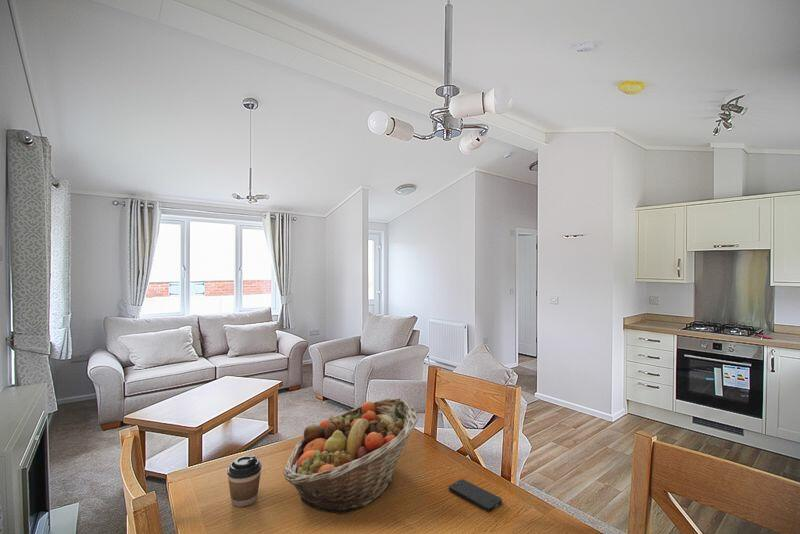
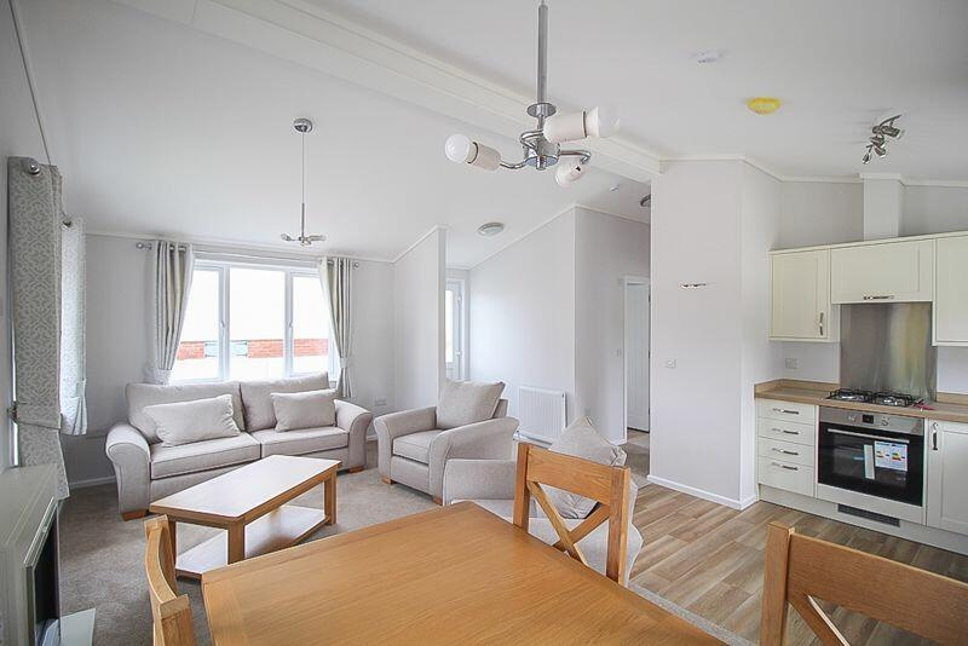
- fruit basket [283,397,419,515]
- coffee cup [226,454,263,508]
- smartphone [448,478,503,512]
